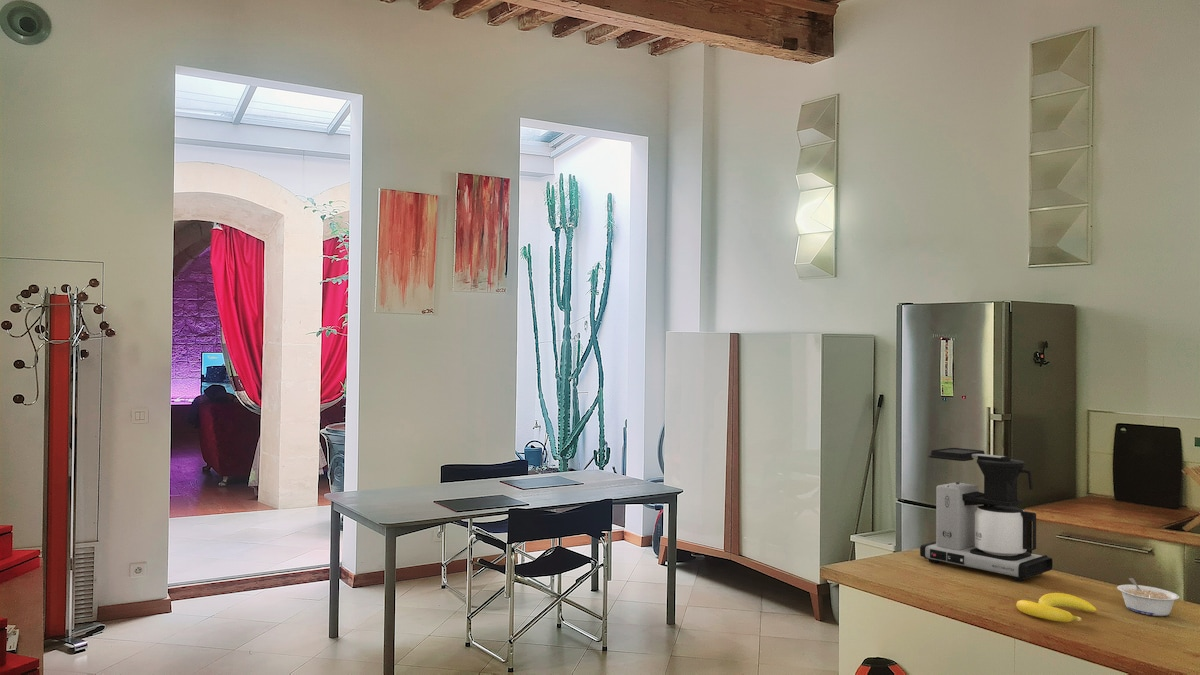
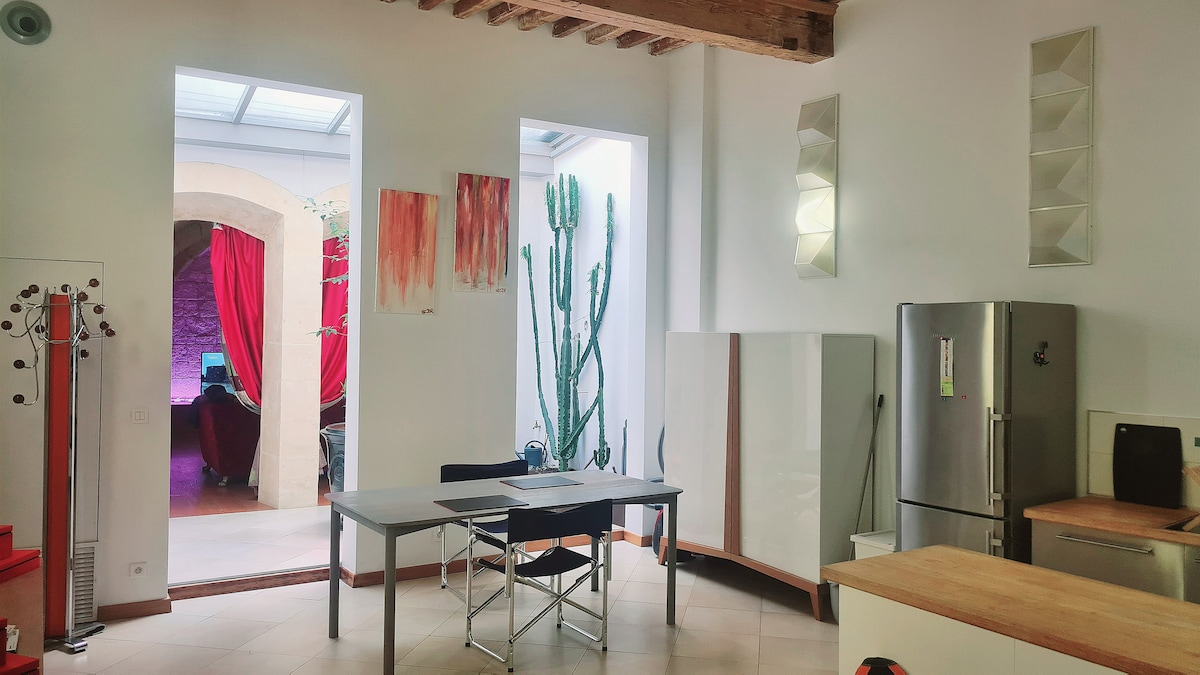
- banana [1015,592,1097,623]
- legume [1116,577,1180,617]
- coffee maker [919,447,1054,582]
